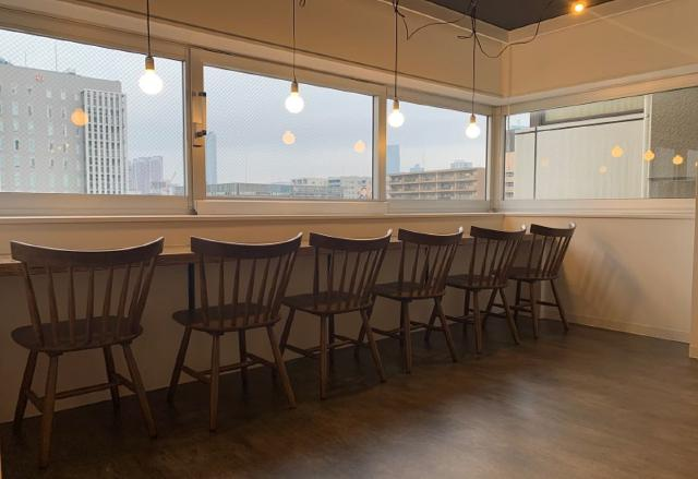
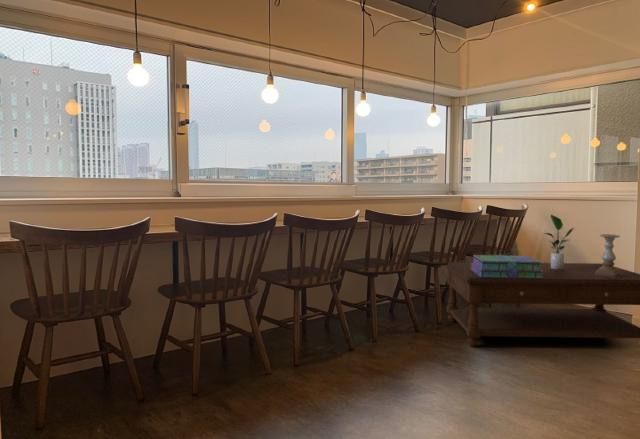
+ potted plant [542,214,575,270]
+ candle holder [596,233,621,277]
+ stack of books [470,254,544,278]
+ coffee table [444,261,640,347]
